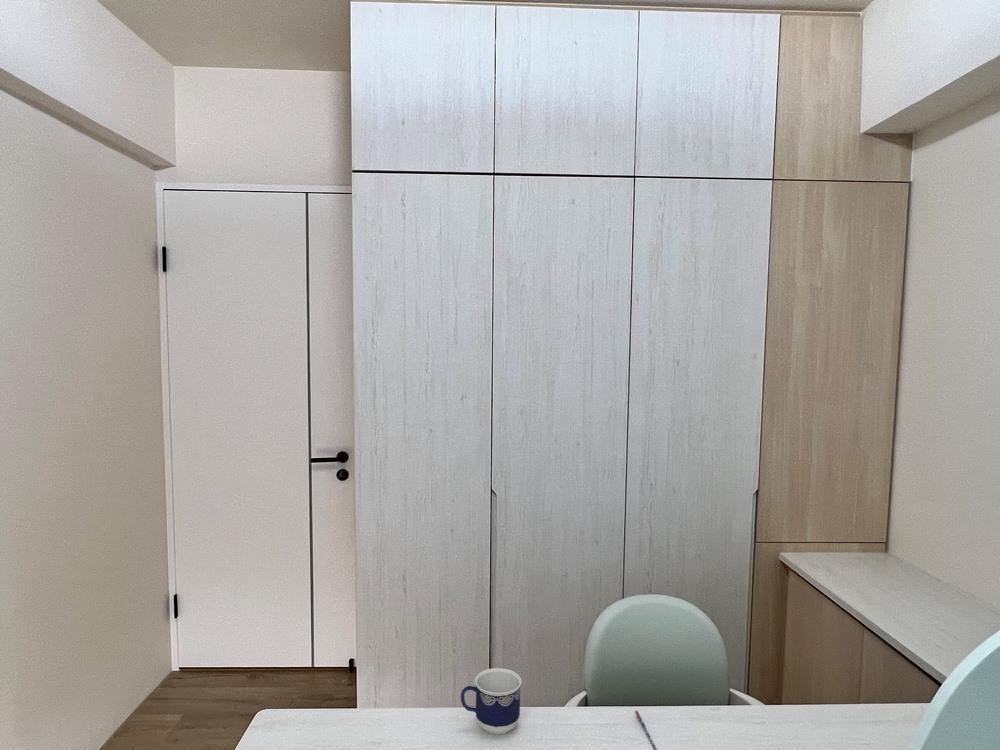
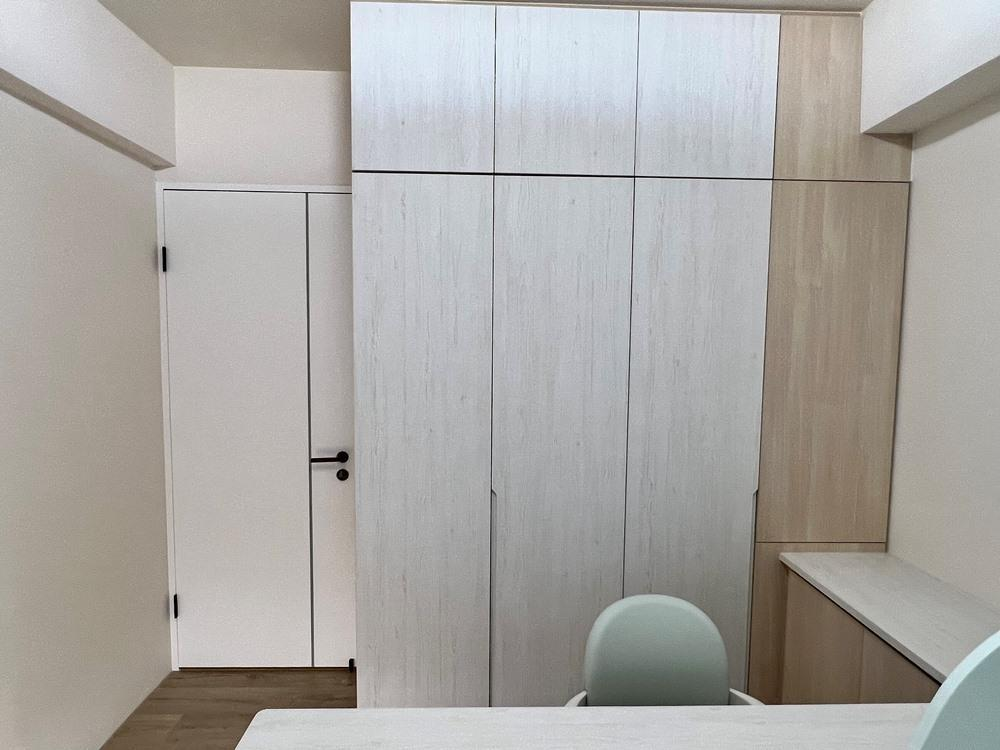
- pen [634,710,658,750]
- cup [460,667,523,736]
